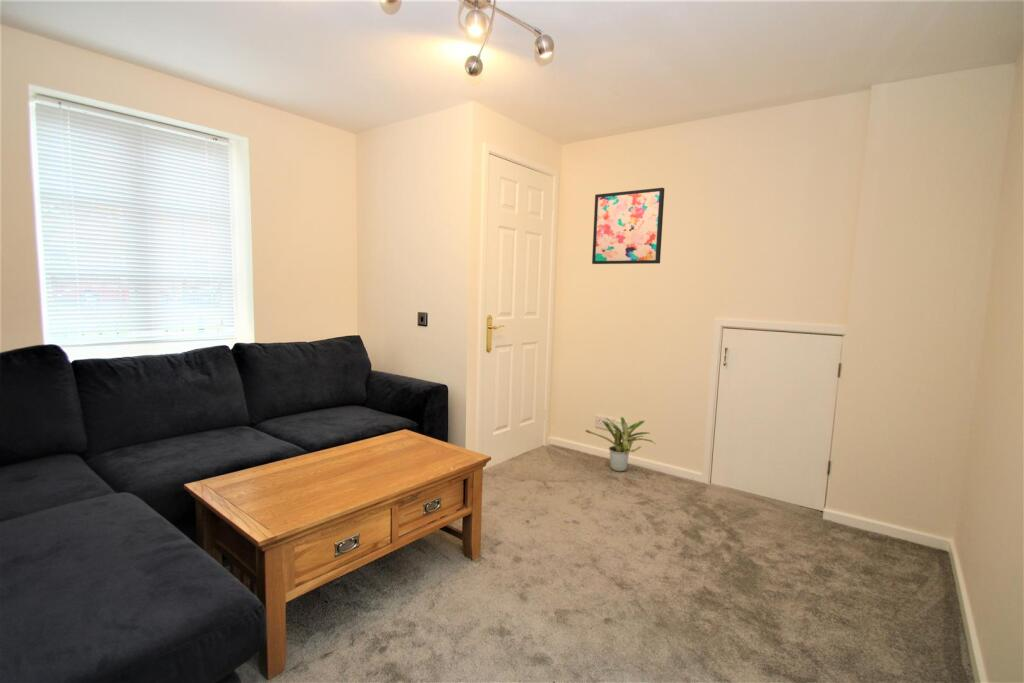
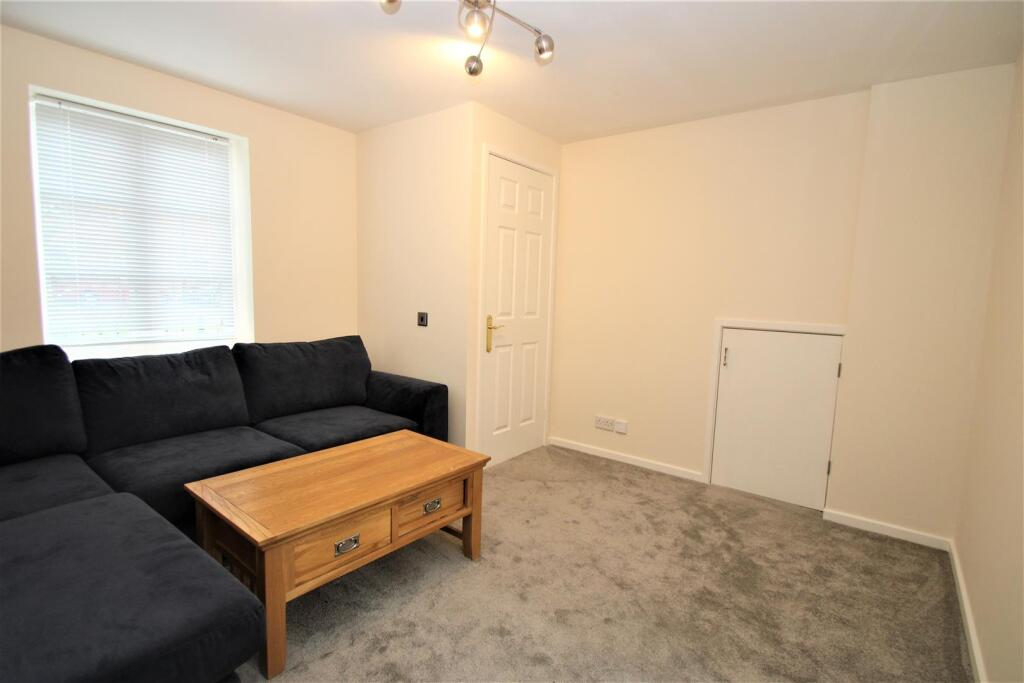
- wall art [591,187,665,265]
- potted plant [585,416,655,473]
